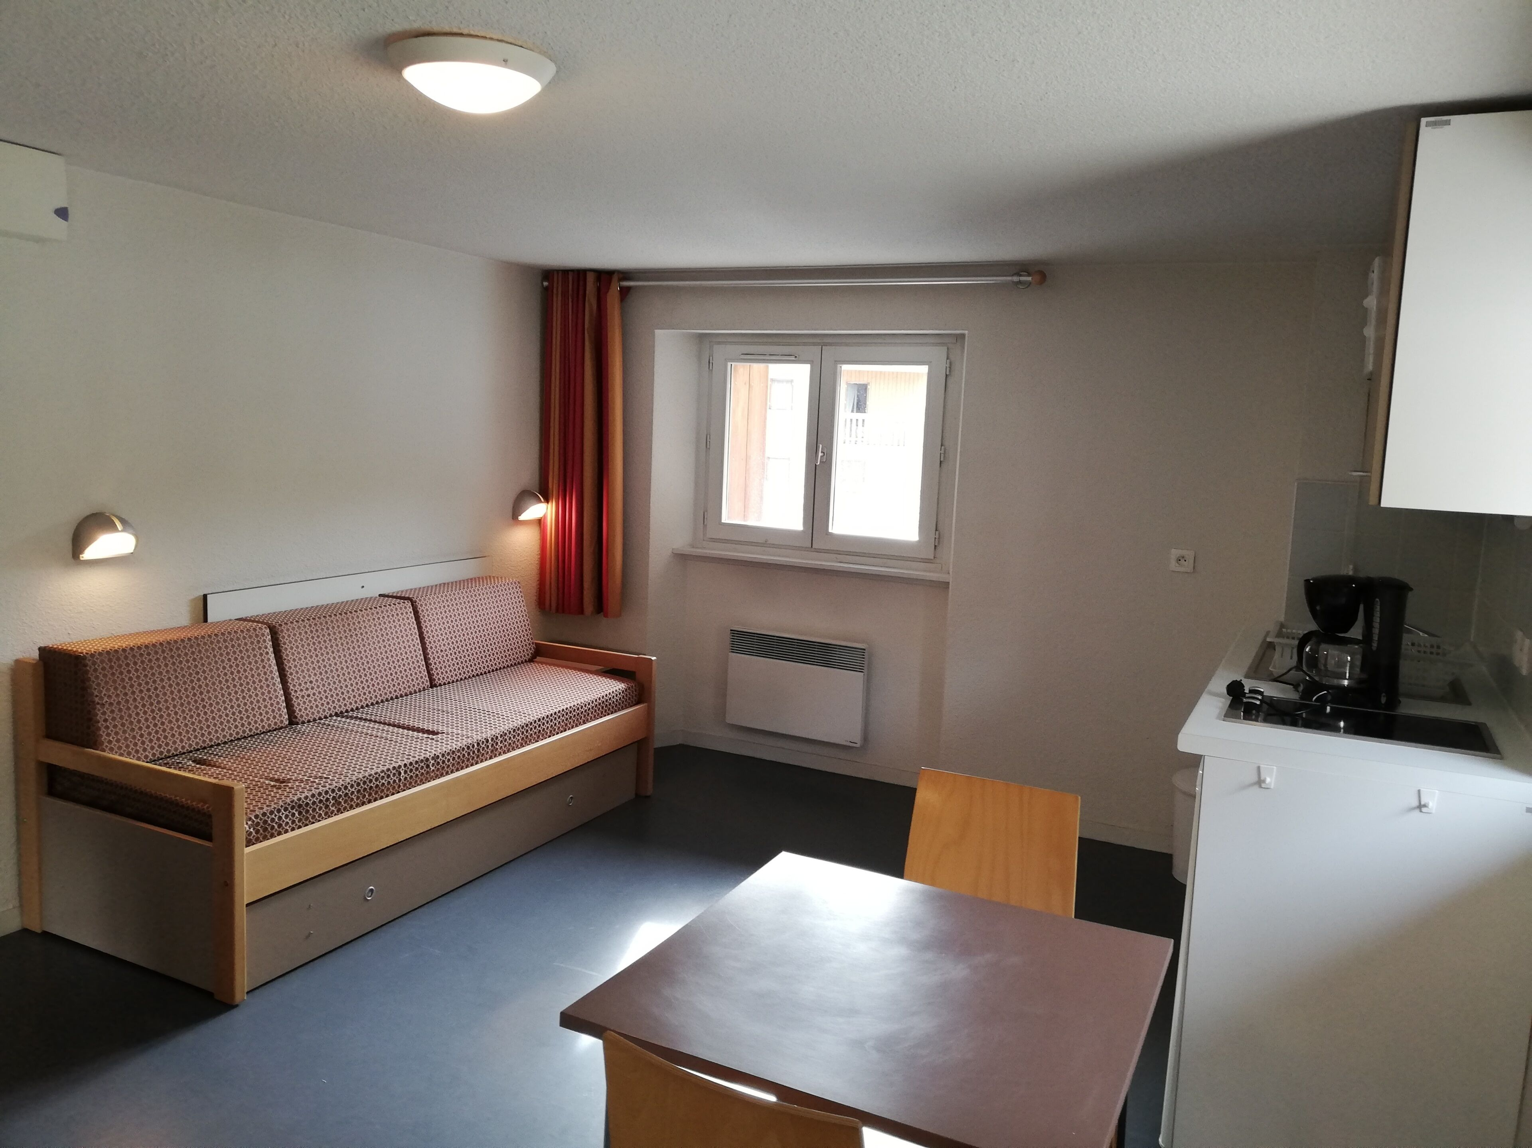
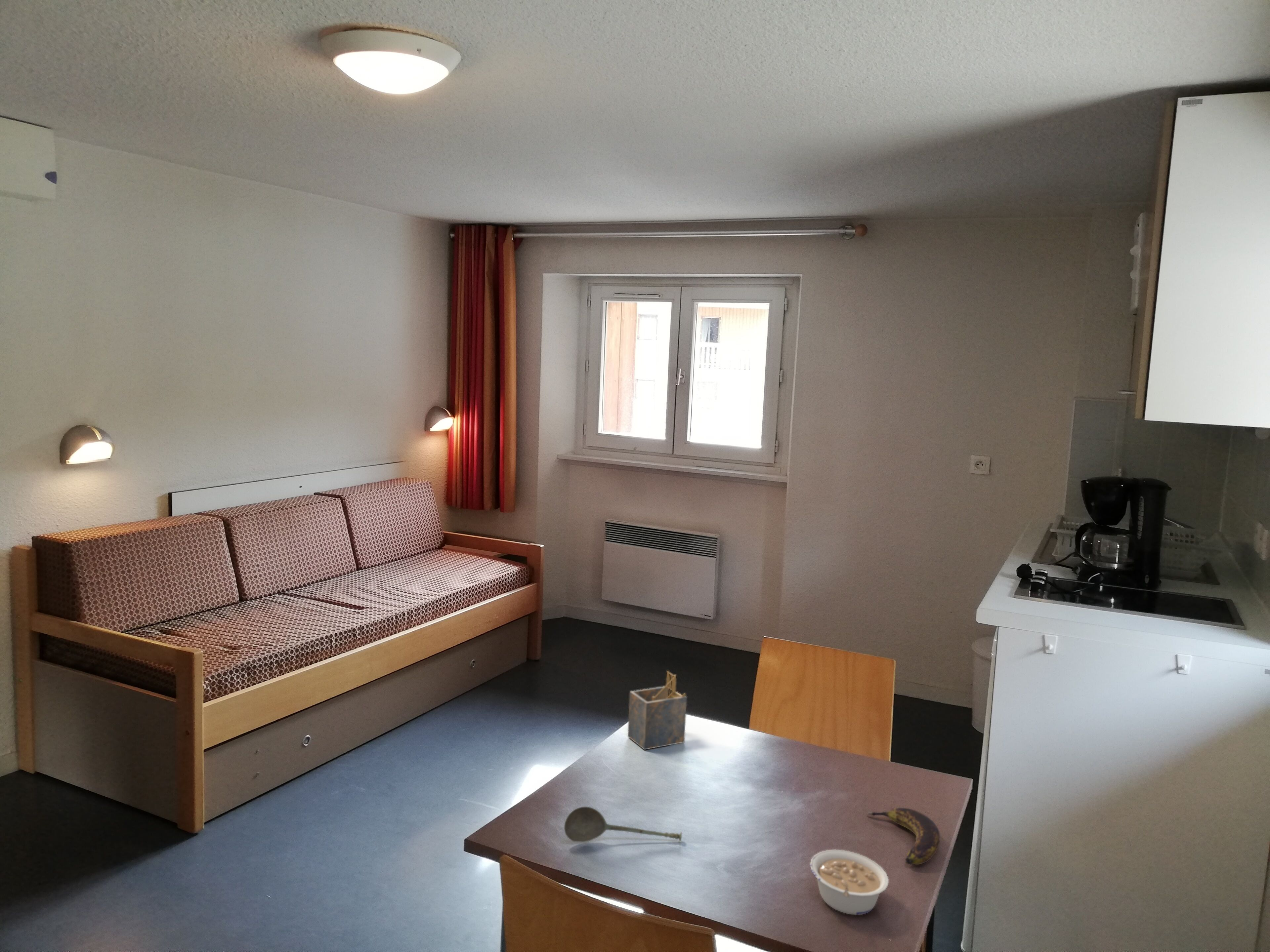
+ banana [866,807,940,865]
+ soupspoon [564,806,682,843]
+ napkin holder [627,670,687,750]
+ legume [810,849,889,915]
